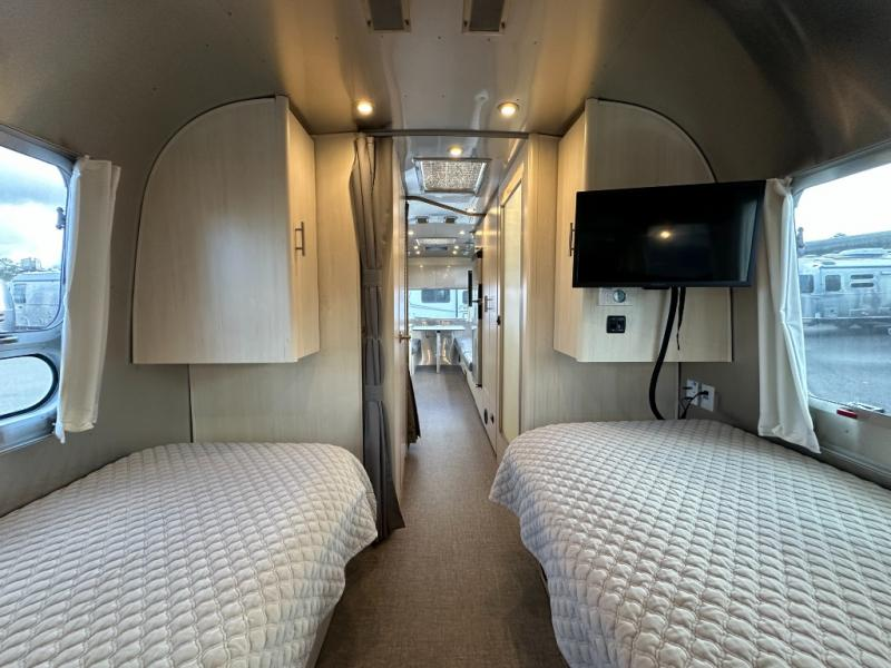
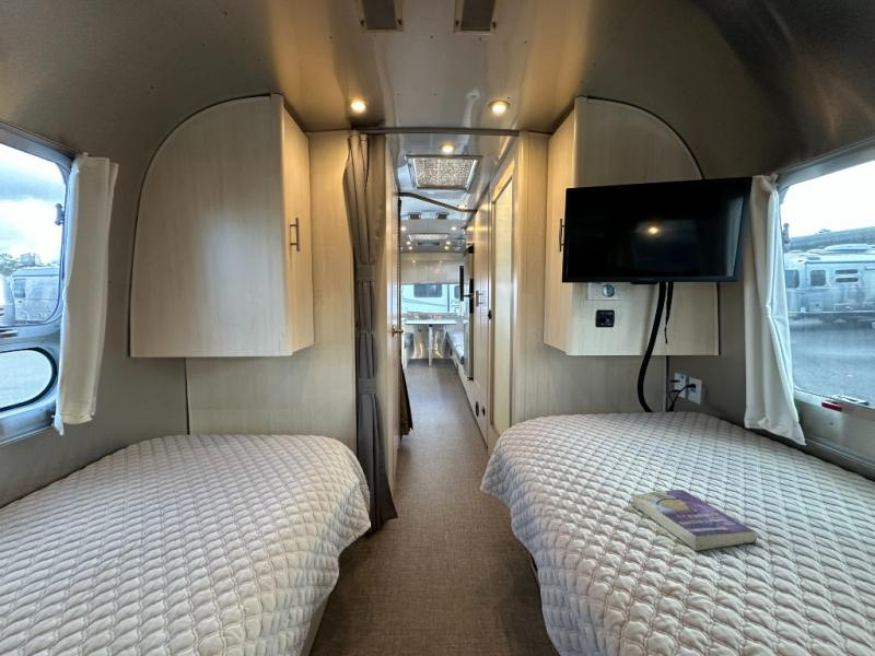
+ book [630,489,758,552]
